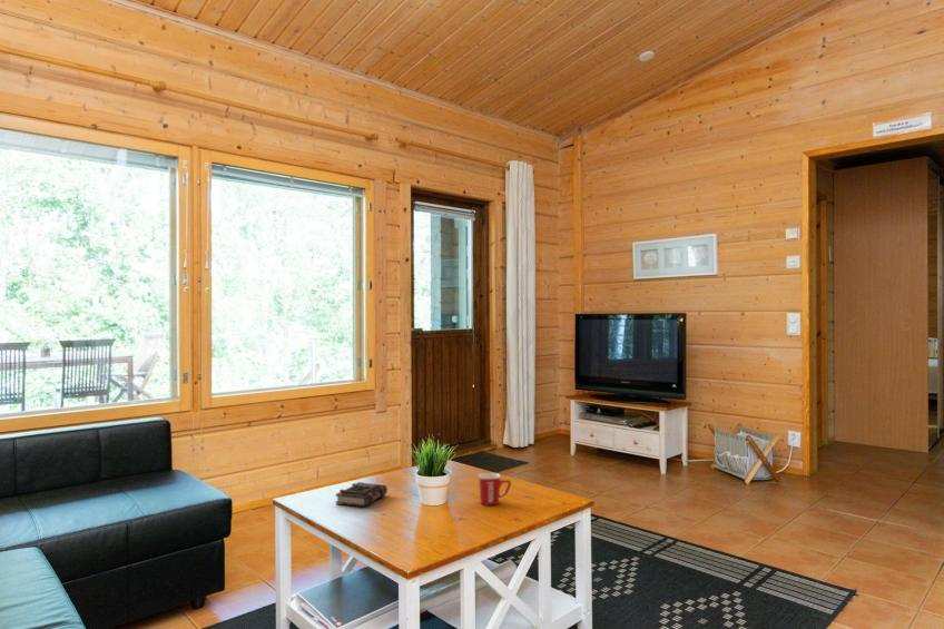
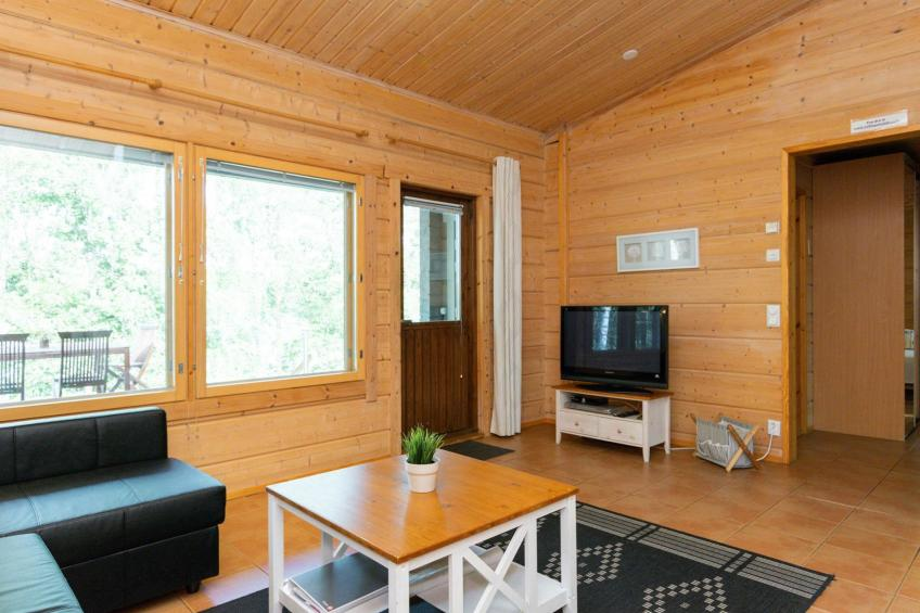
- mug [476,472,512,507]
- book [335,481,389,508]
